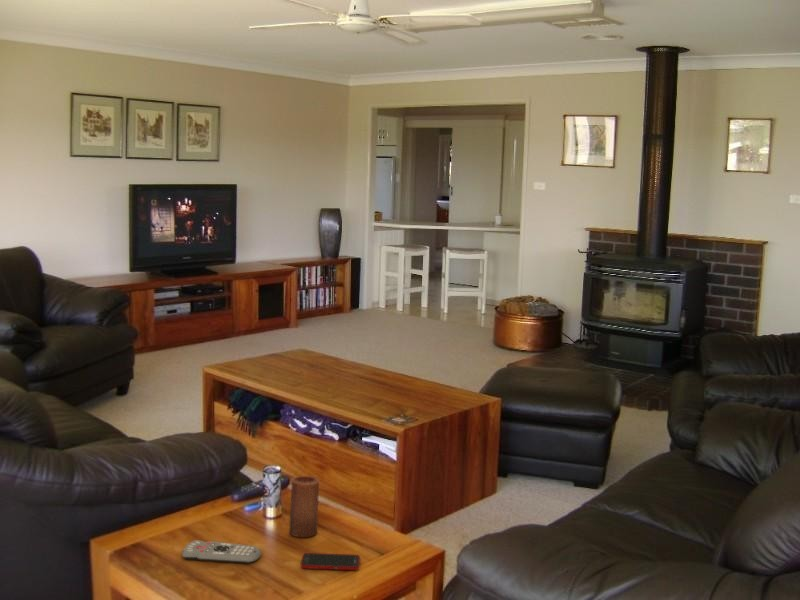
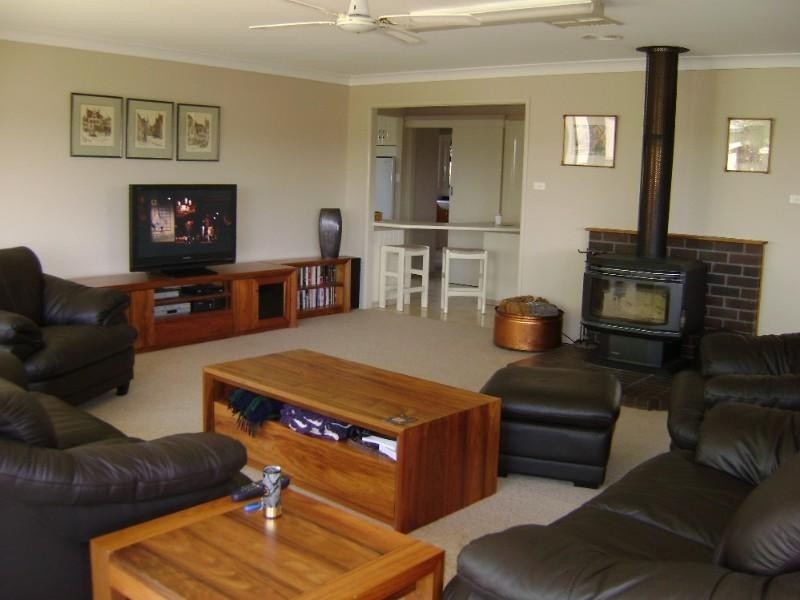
- remote control [181,539,262,564]
- candle [288,475,320,538]
- cell phone [300,552,361,571]
